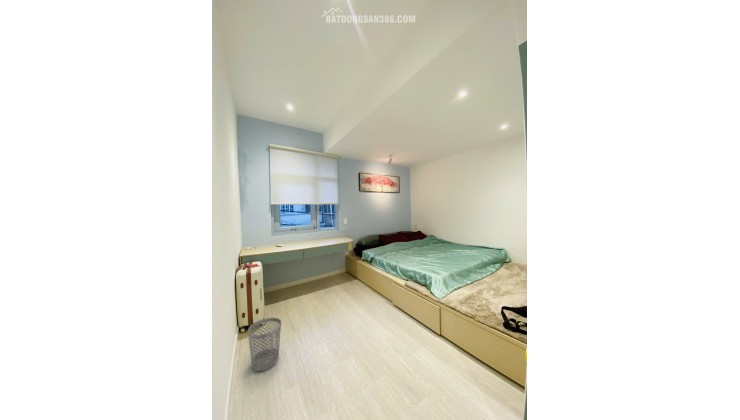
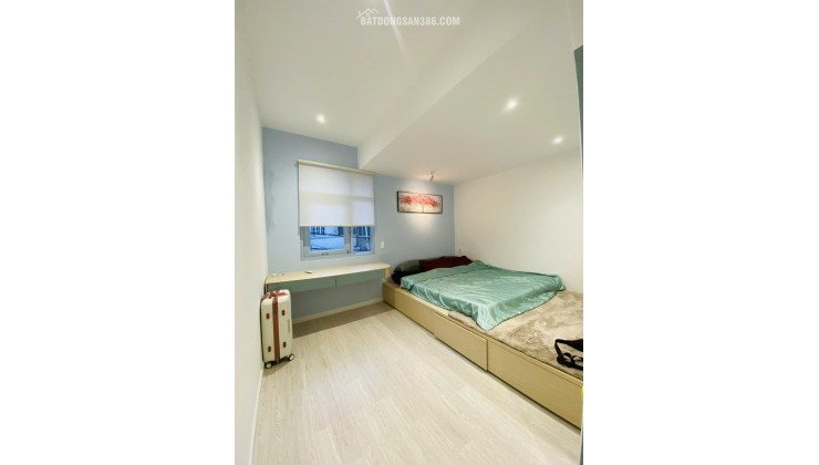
- wastebasket [247,317,282,372]
